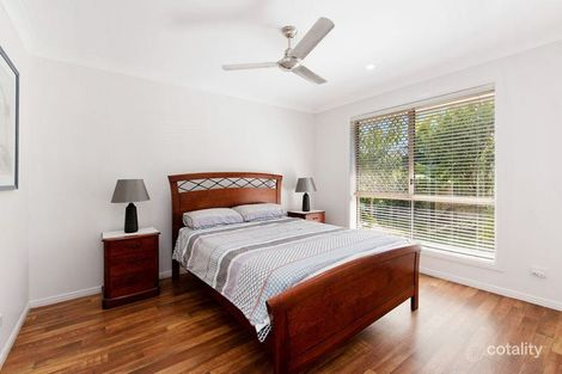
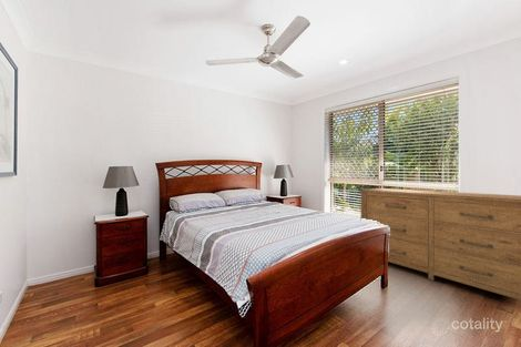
+ dresser [358,187,521,302]
